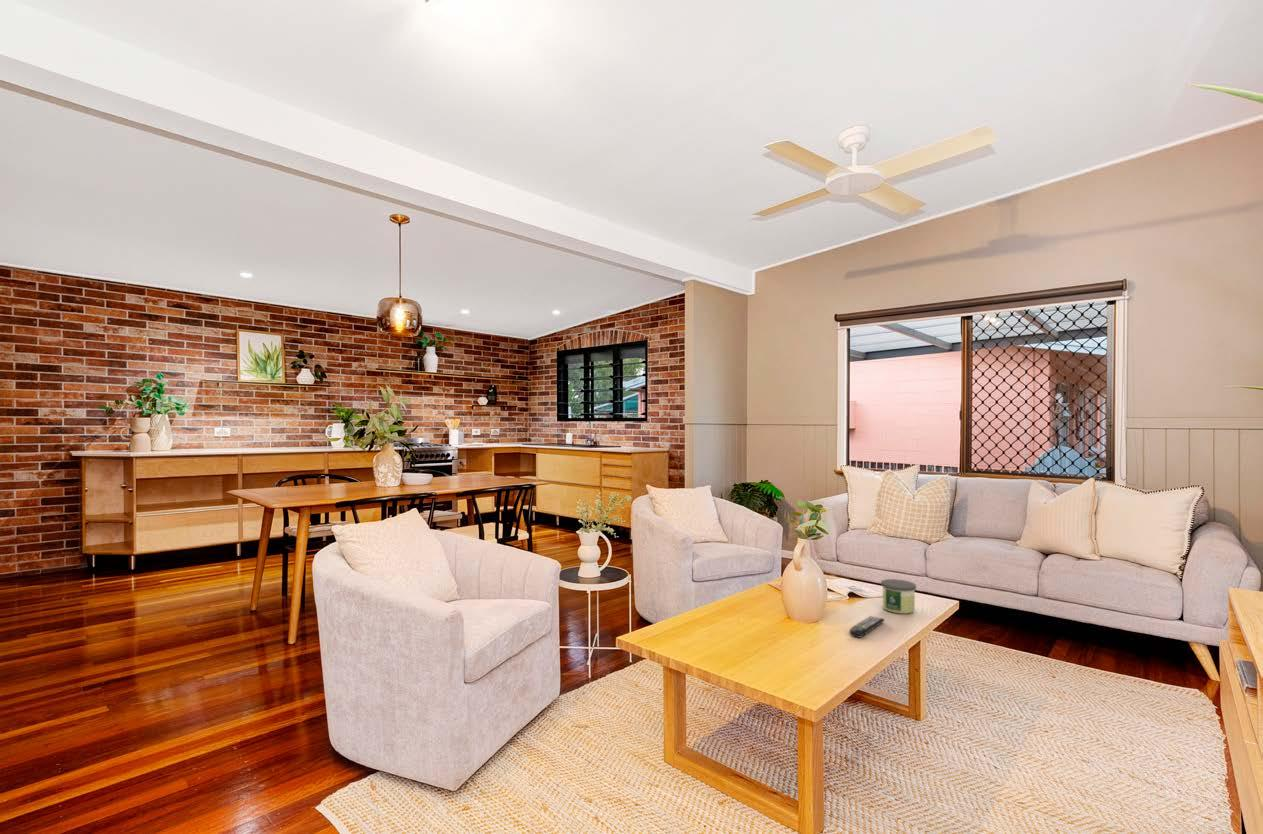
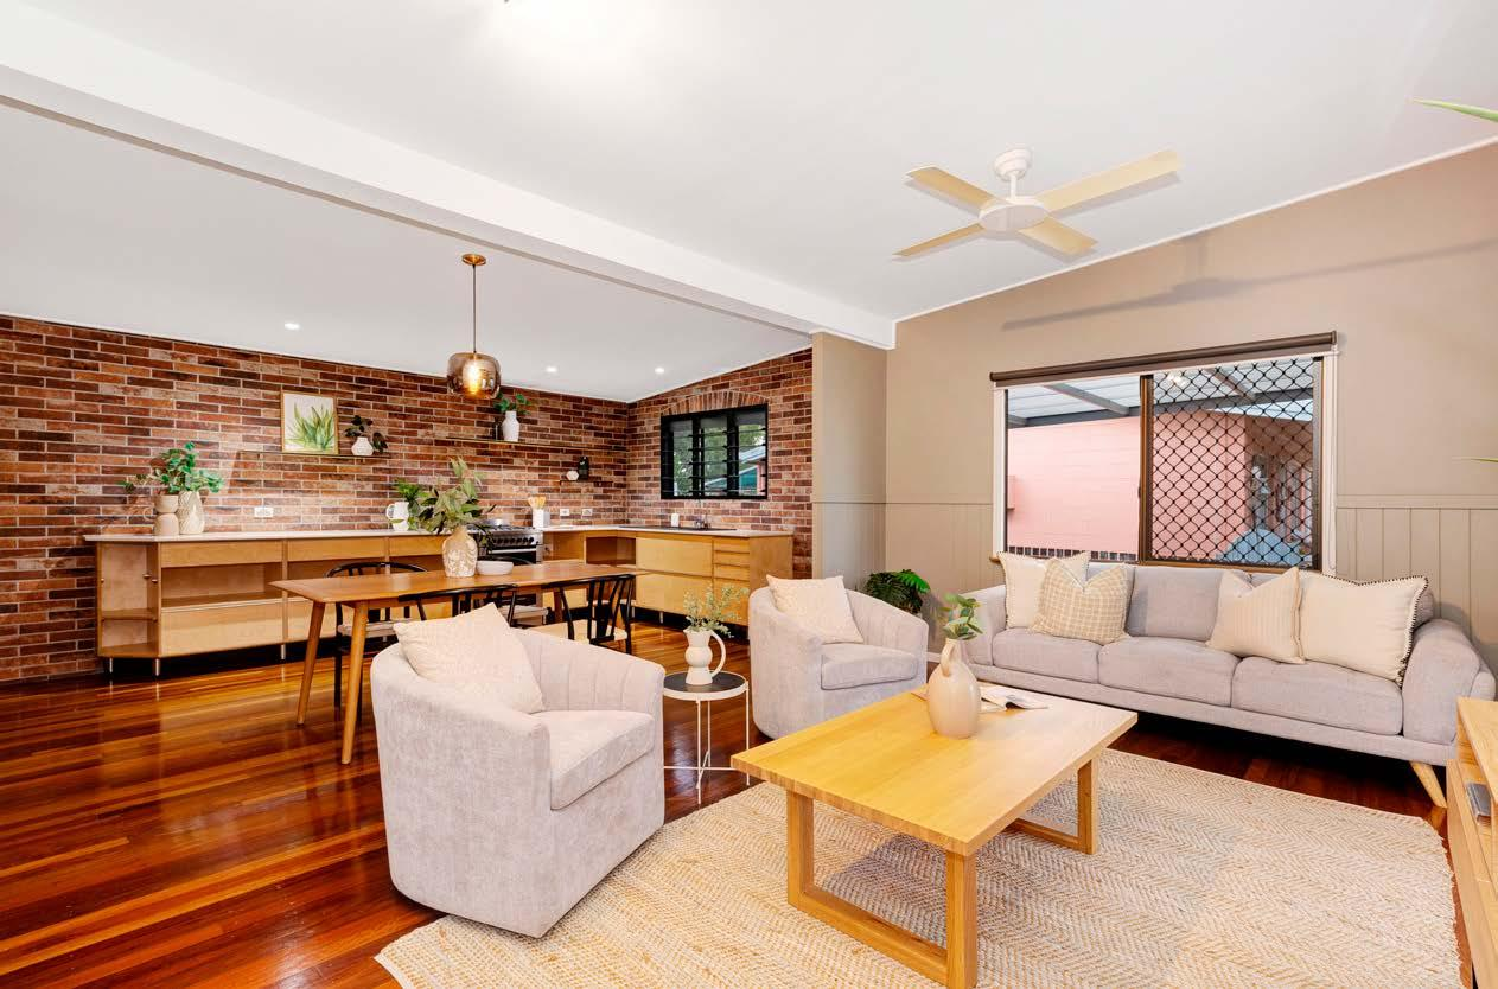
- remote control [848,615,886,639]
- candle [880,578,917,615]
